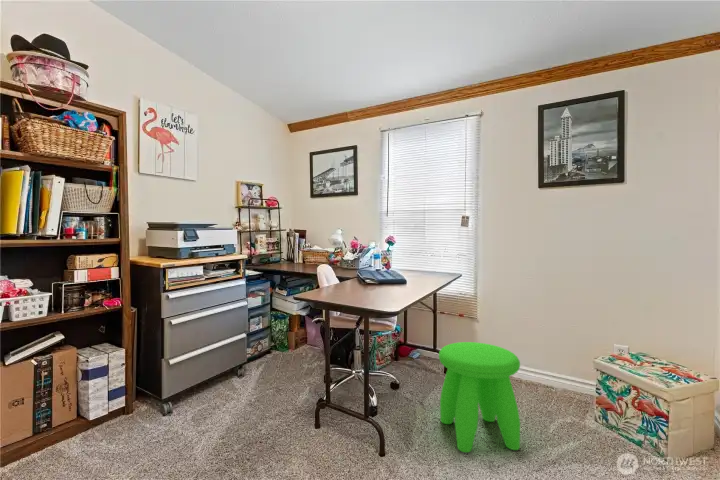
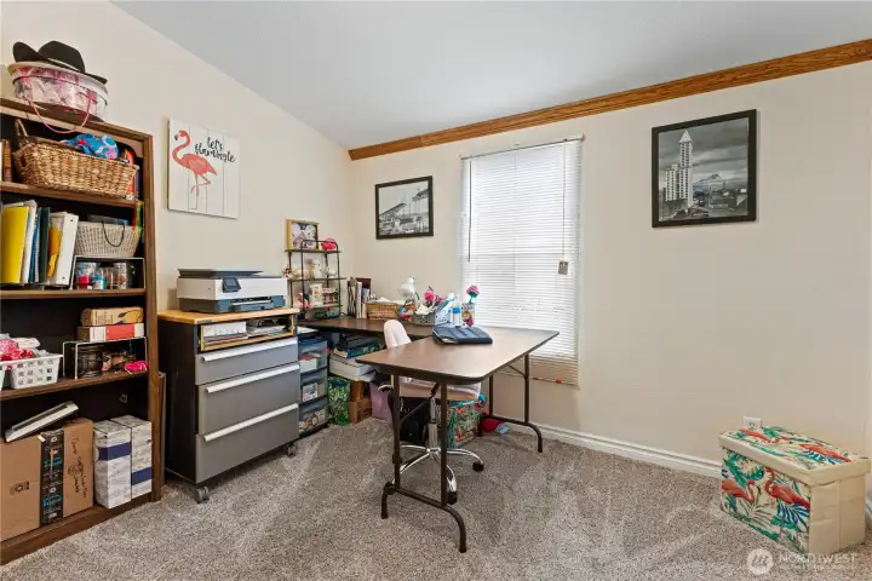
- stool [438,341,521,453]
